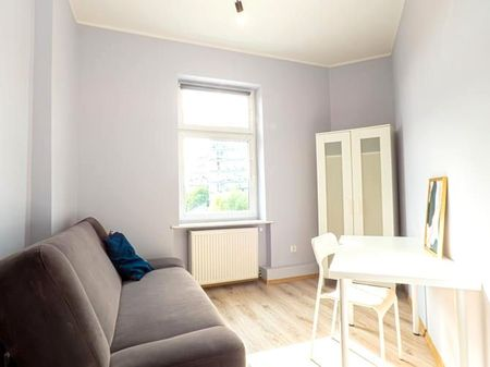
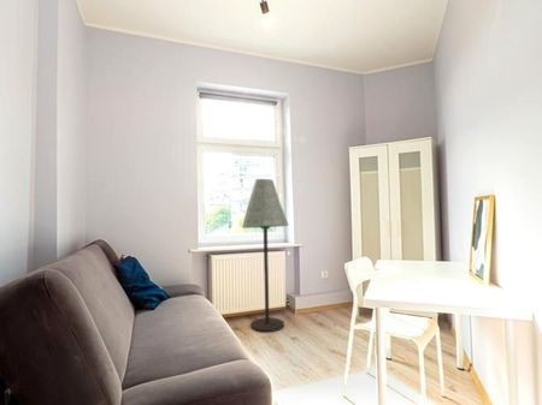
+ floor lamp [241,178,290,333]
